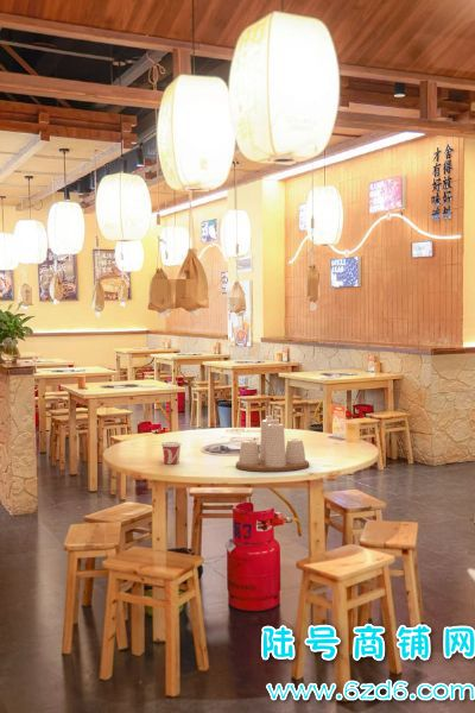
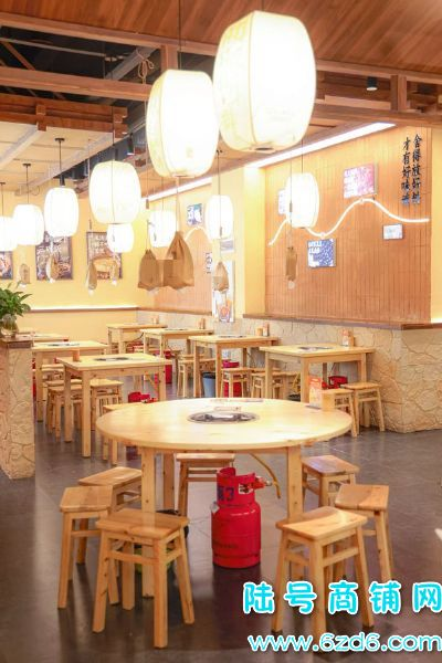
- condiment set [235,405,310,473]
- cup [160,441,183,465]
